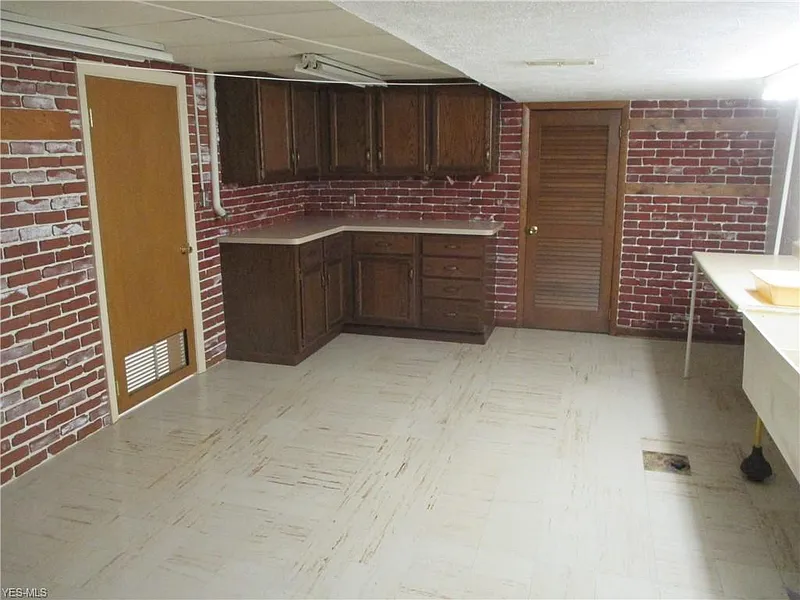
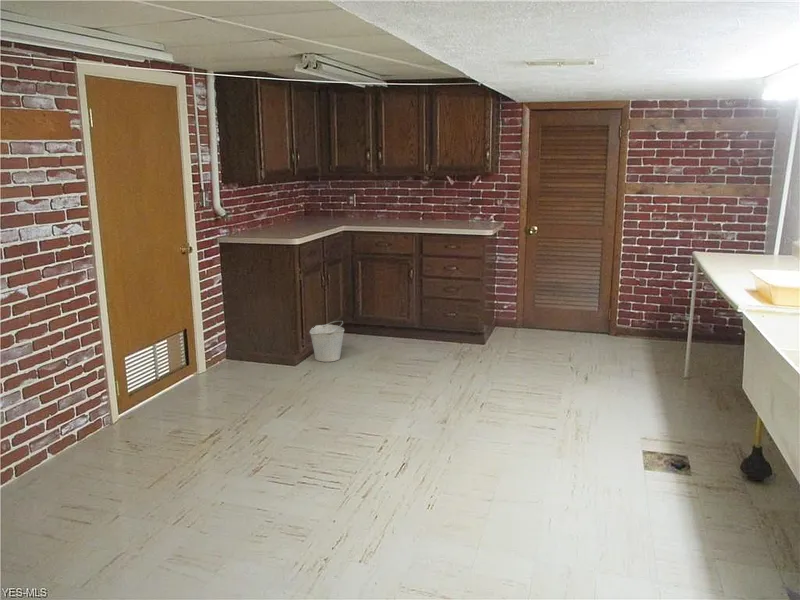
+ bucket [309,320,345,363]
